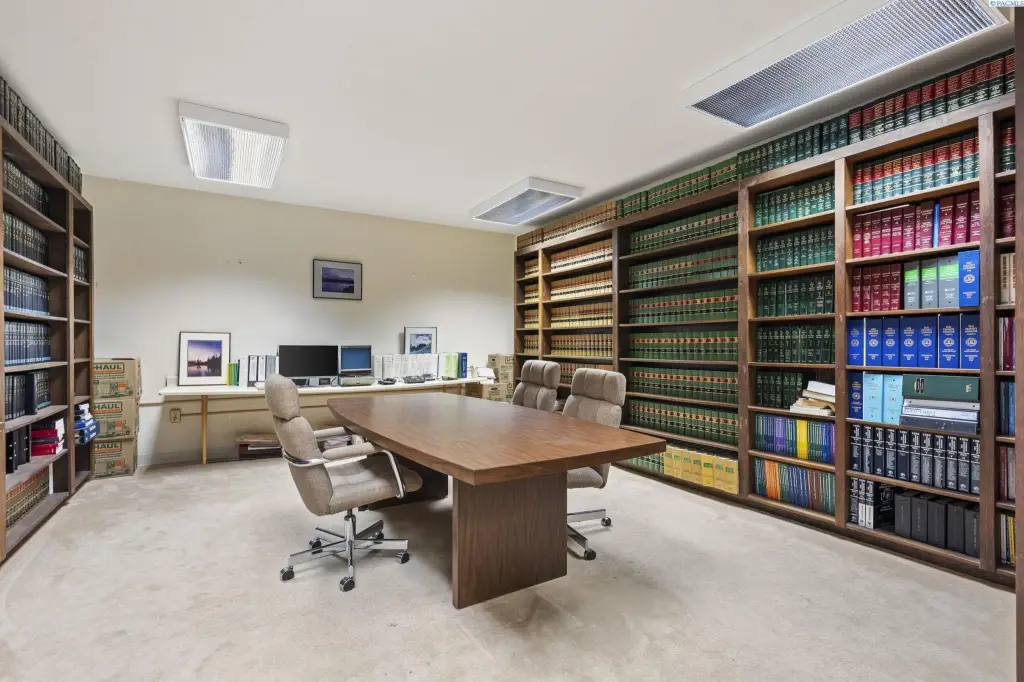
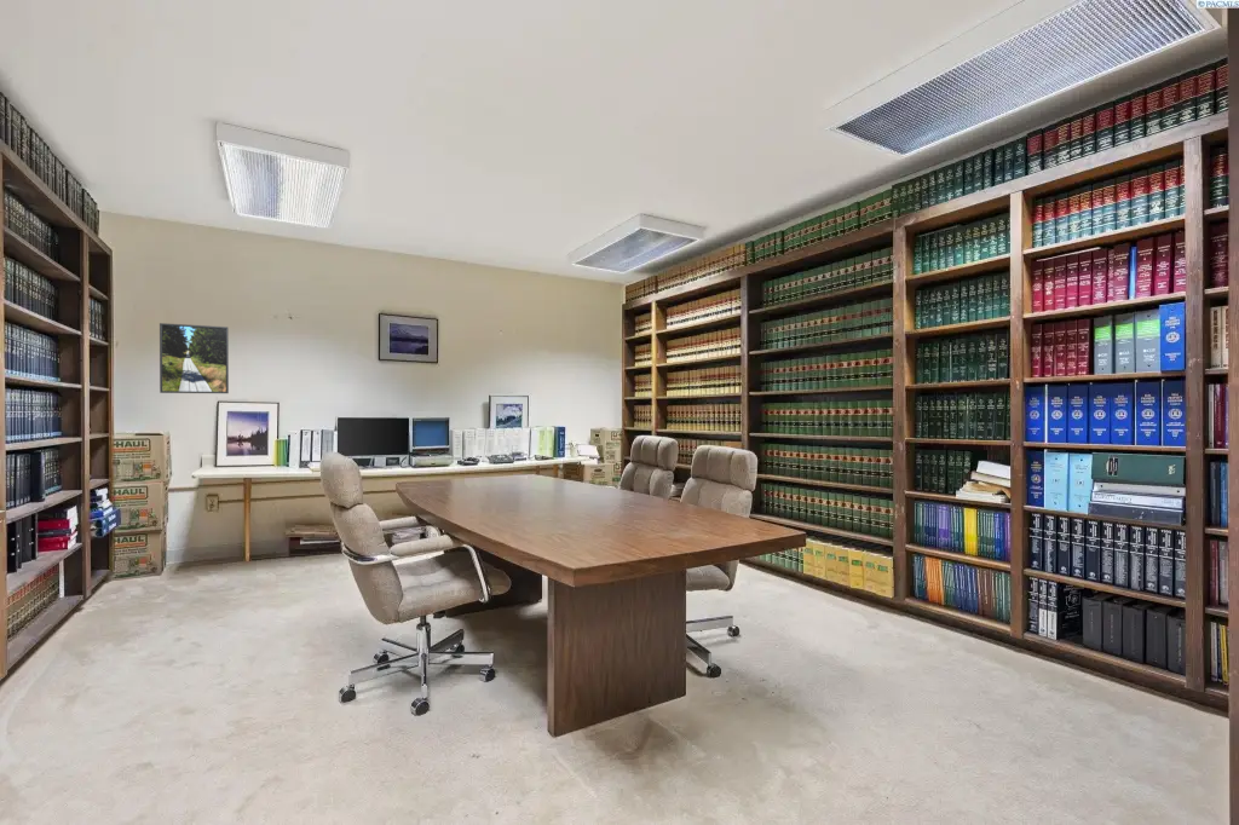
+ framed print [159,322,230,394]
